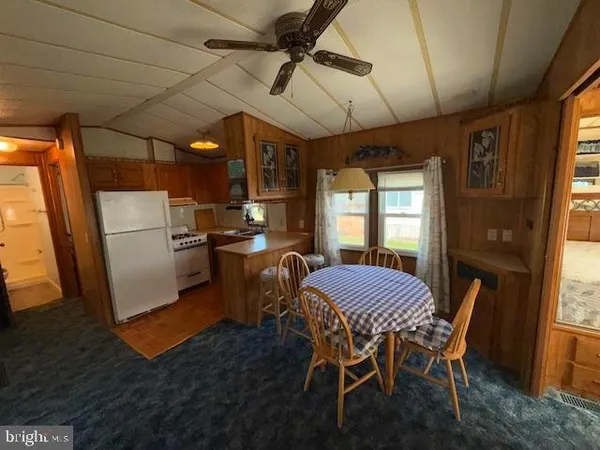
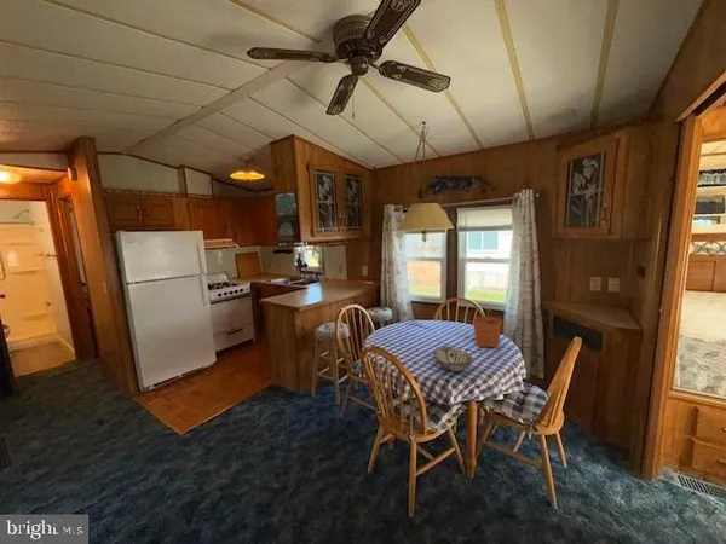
+ decorative bowl [432,345,476,372]
+ plant pot [472,307,503,349]
